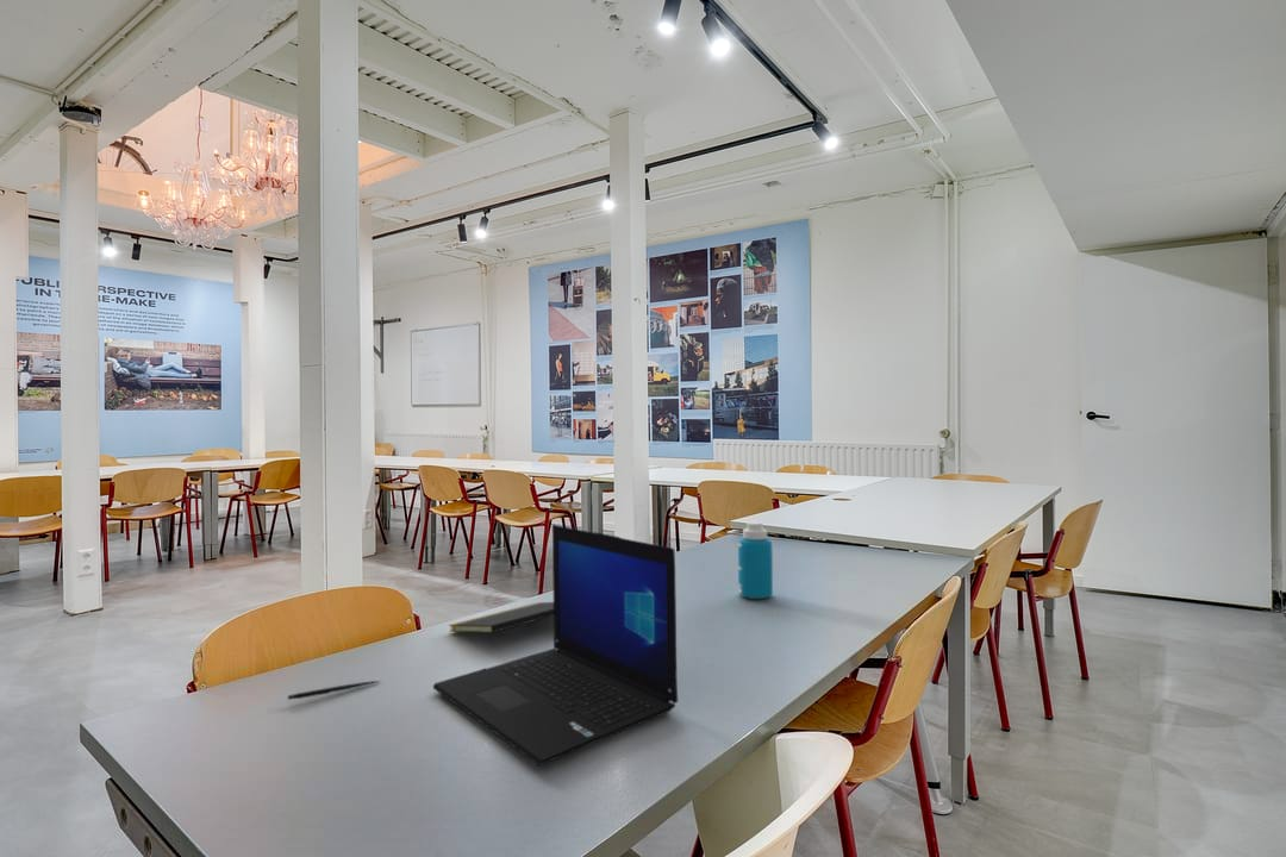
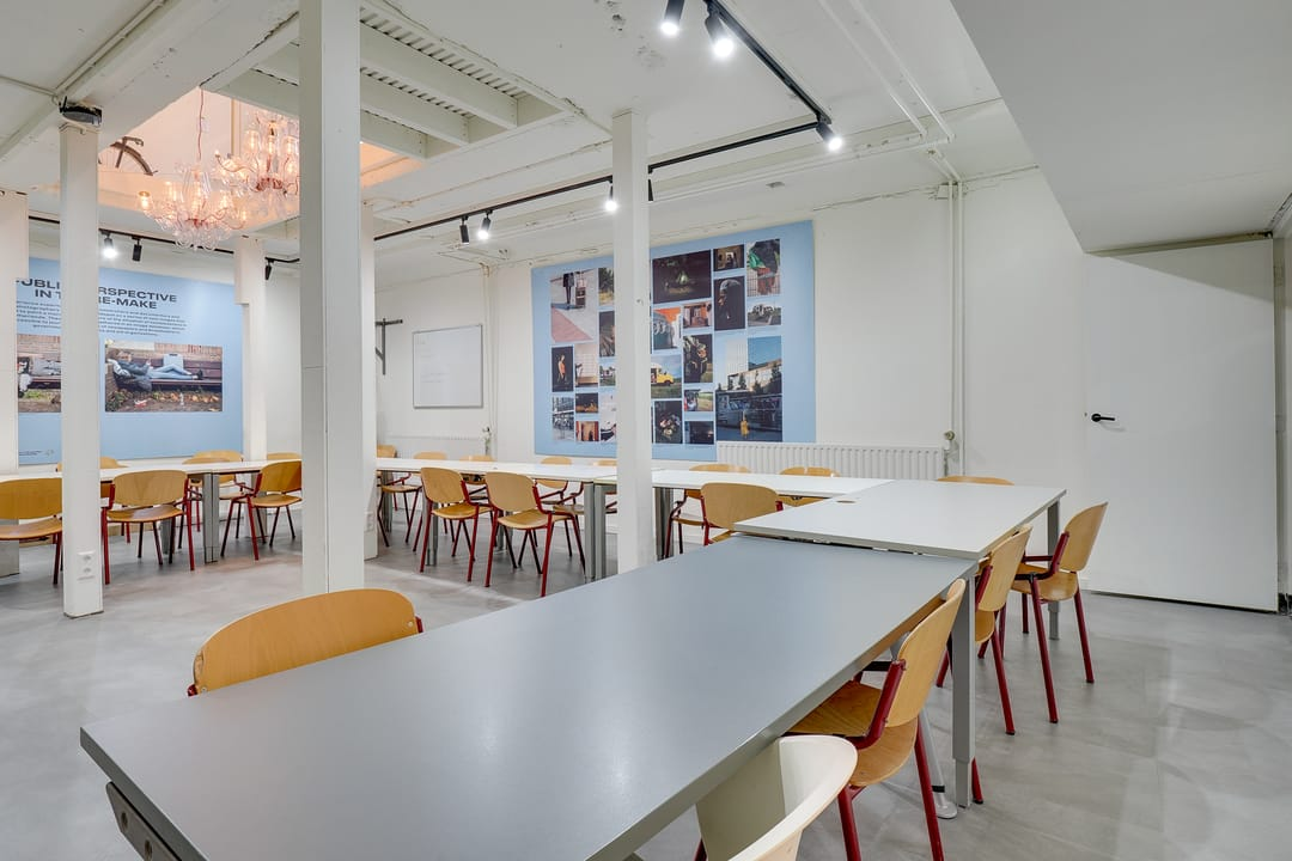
- pen [287,680,381,701]
- notepad [448,601,554,634]
- laptop [432,524,679,767]
- bottle [737,520,774,600]
